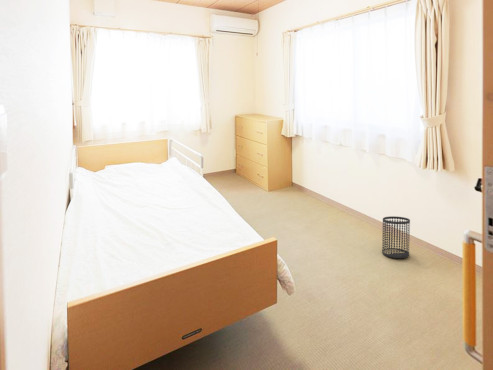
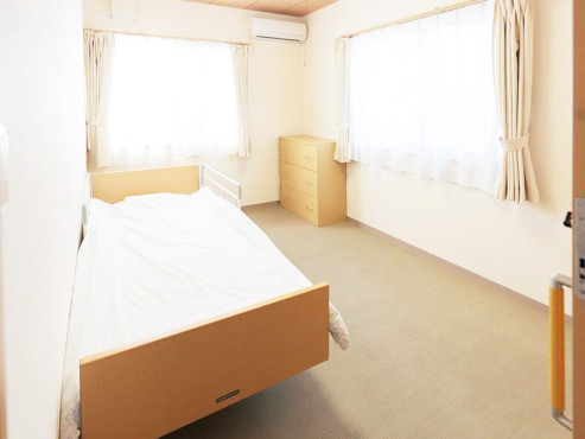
- wastebasket [381,215,411,259]
